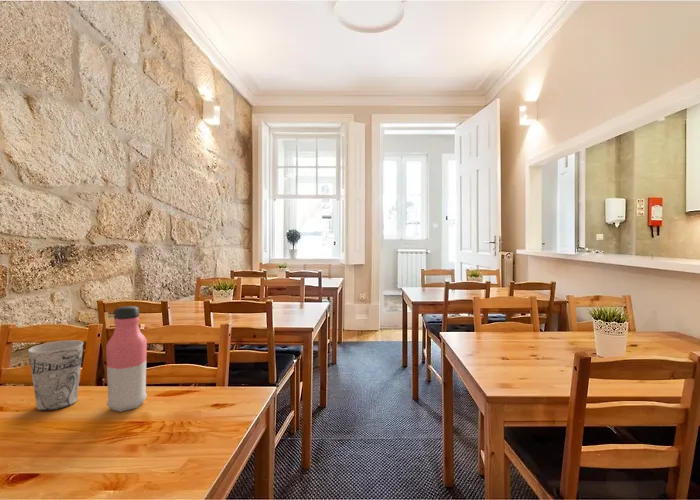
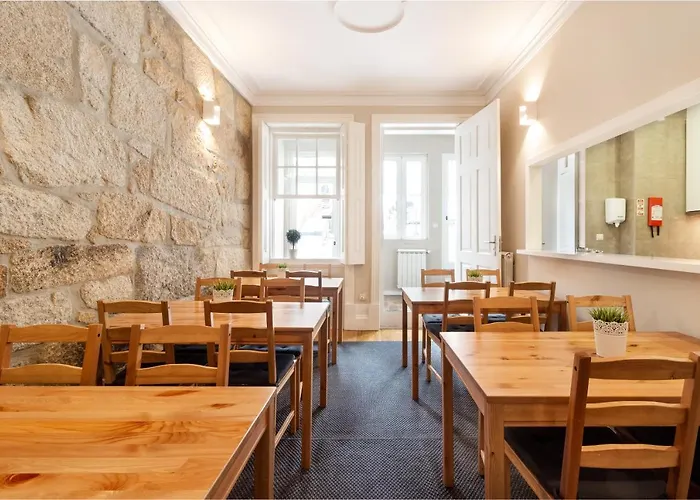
- water bottle [105,305,148,413]
- cup [27,339,84,412]
